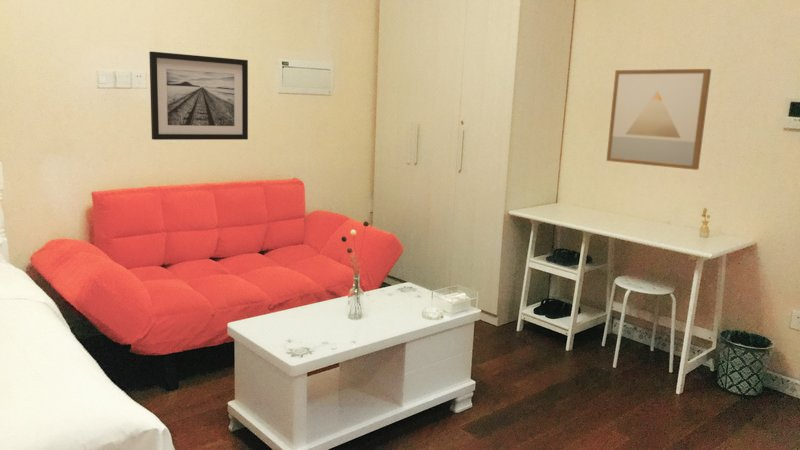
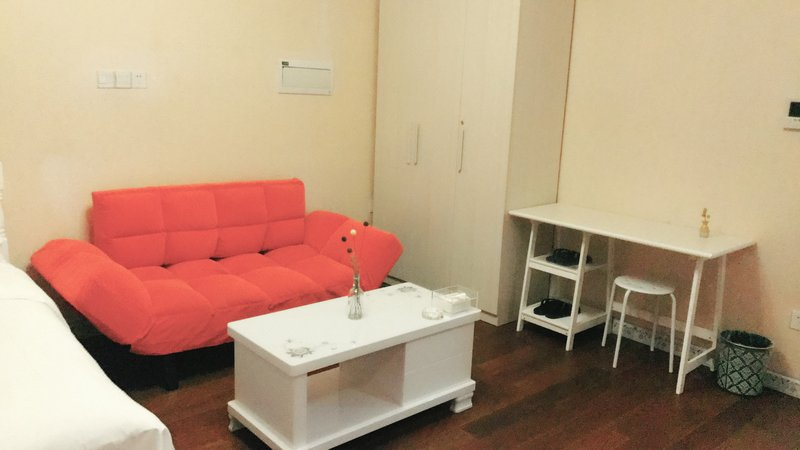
- wall art [148,51,249,141]
- wall art [605,68,712,171]
